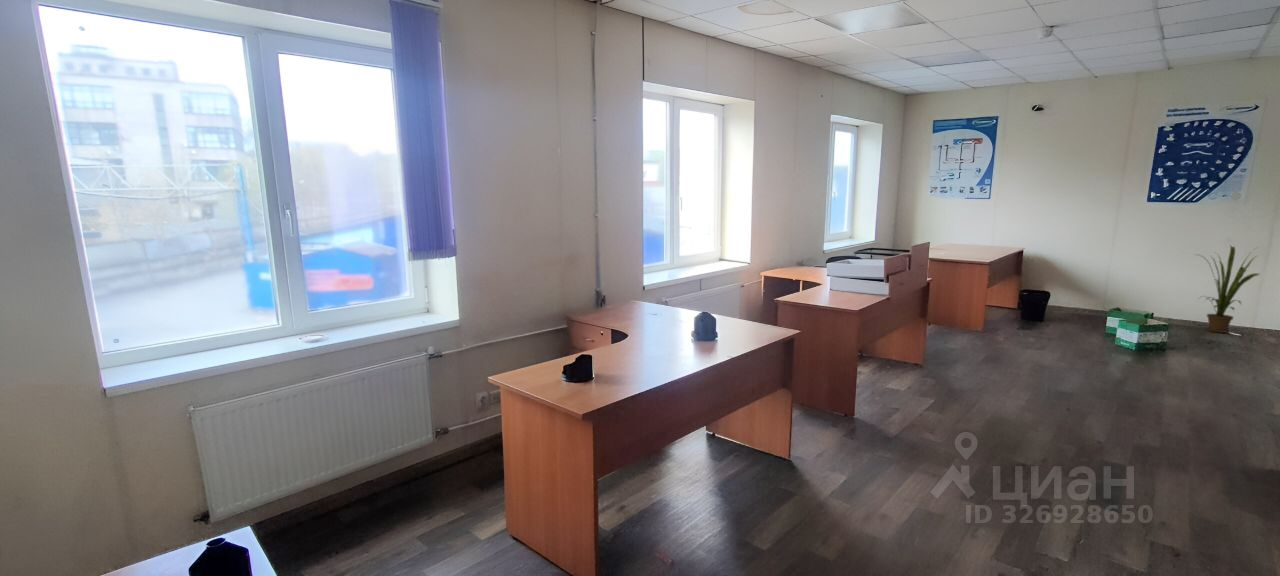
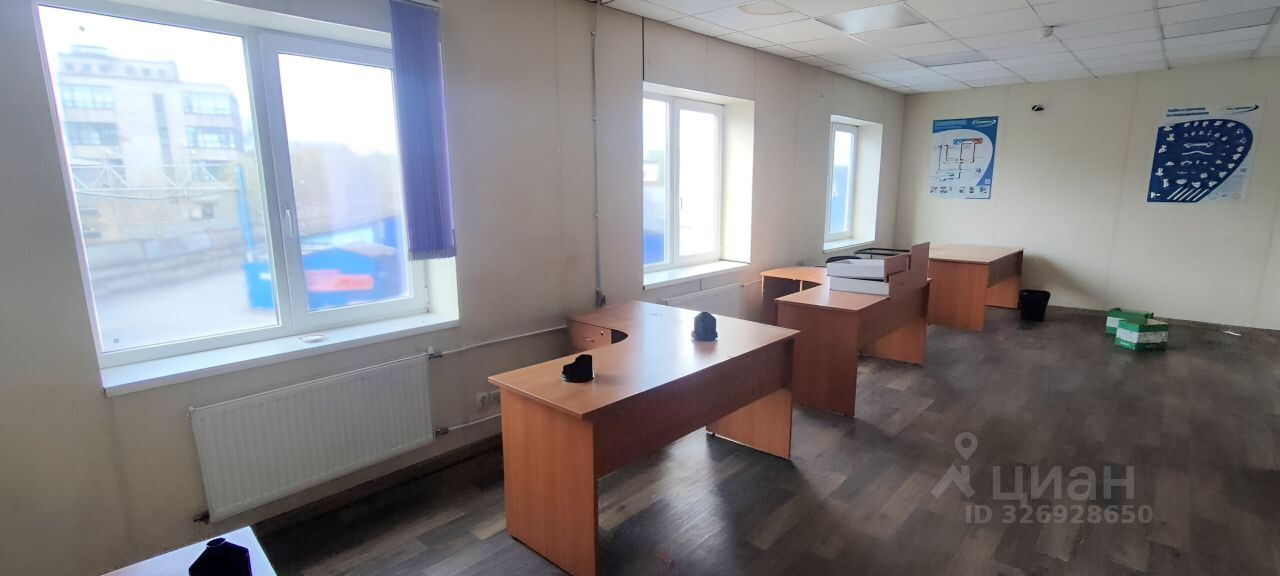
- house plant [1194,245,1260,334]
